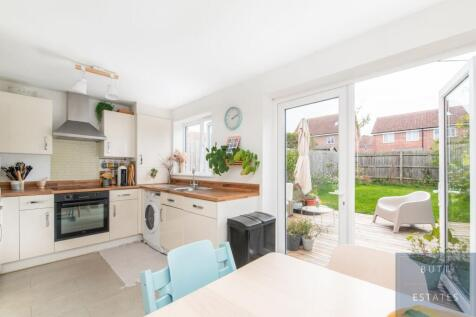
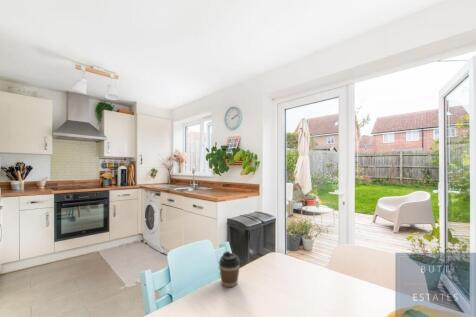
+ coffee cup [218,250,241,288]
